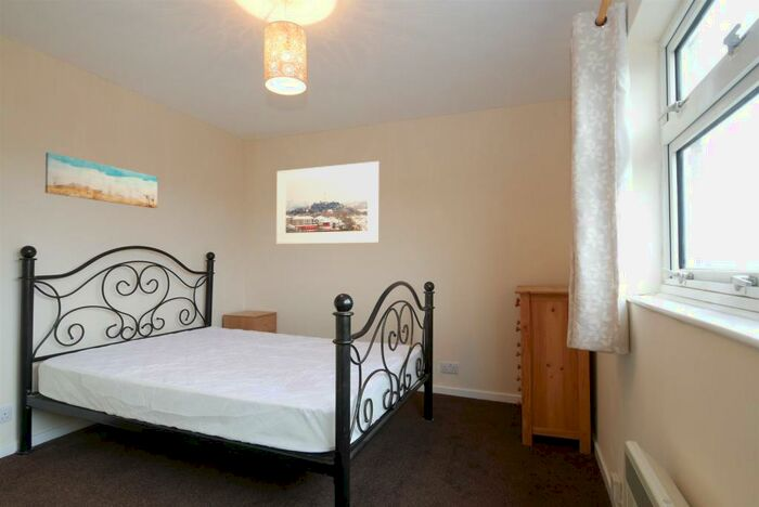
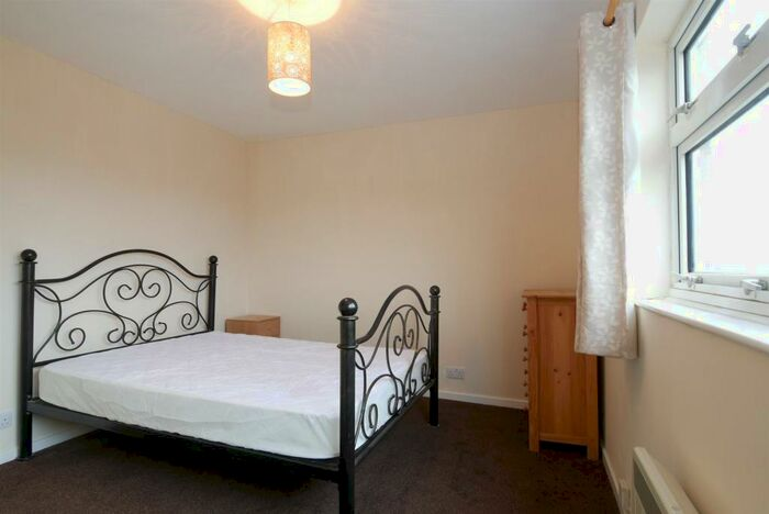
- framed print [275,160,381,245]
- wall art [44,152,158,209]
